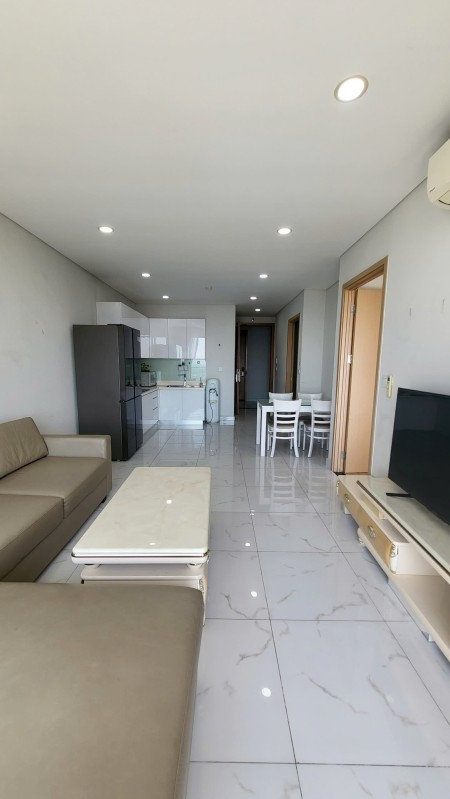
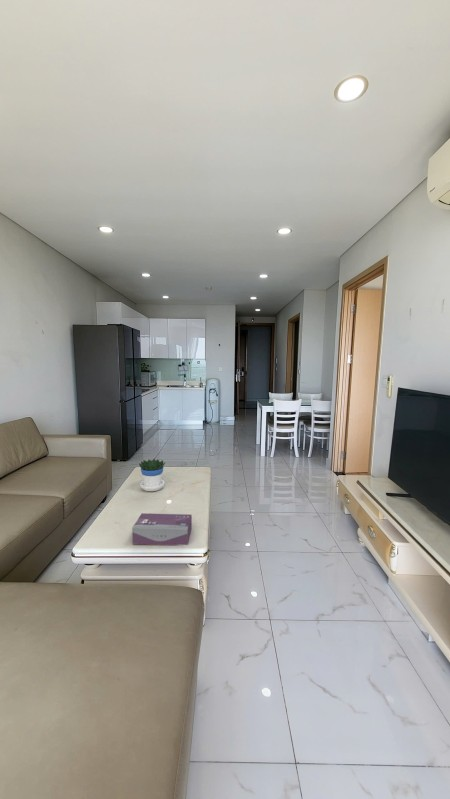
+ tissue box [131,512,193,547]
+ flowerpot [138,458,166,492]
